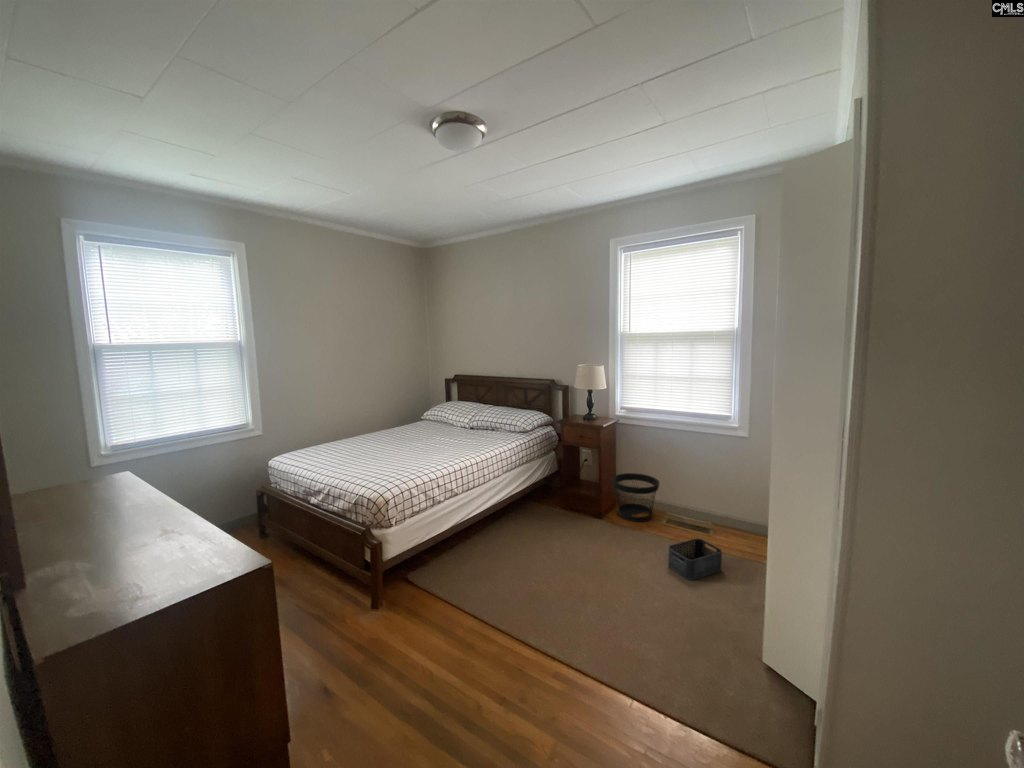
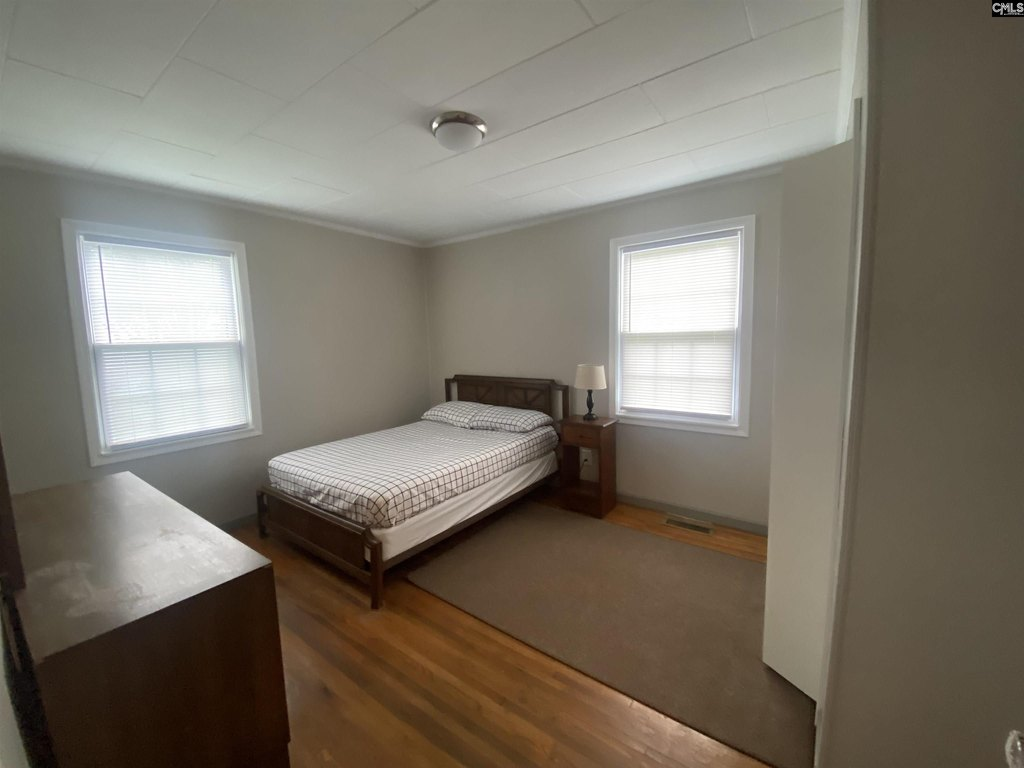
- wastebasket [611,472,660,523]
- storage bin [667,537,723,581]
